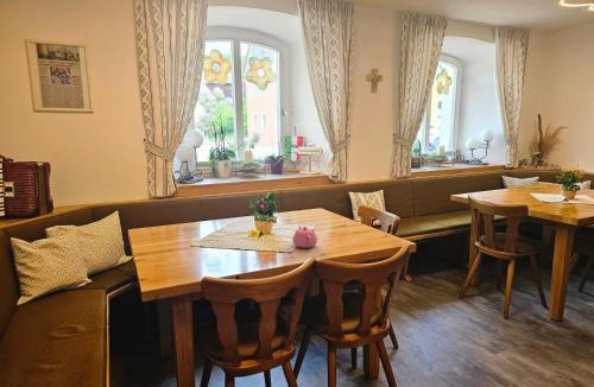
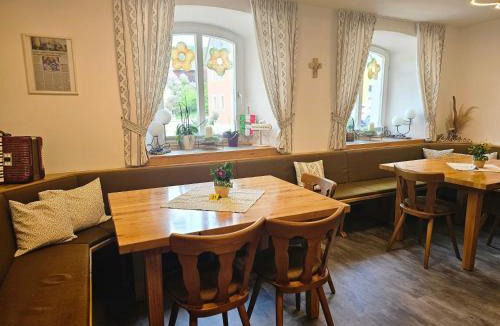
- teapot [291,226,318,249]
